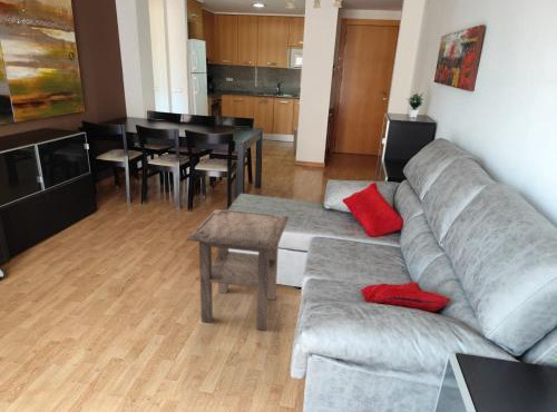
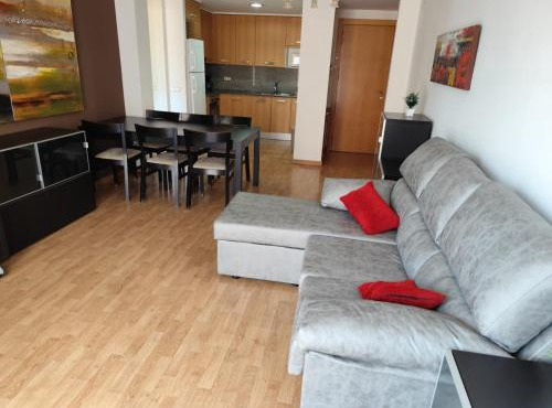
- side table [185,208,290,332]
